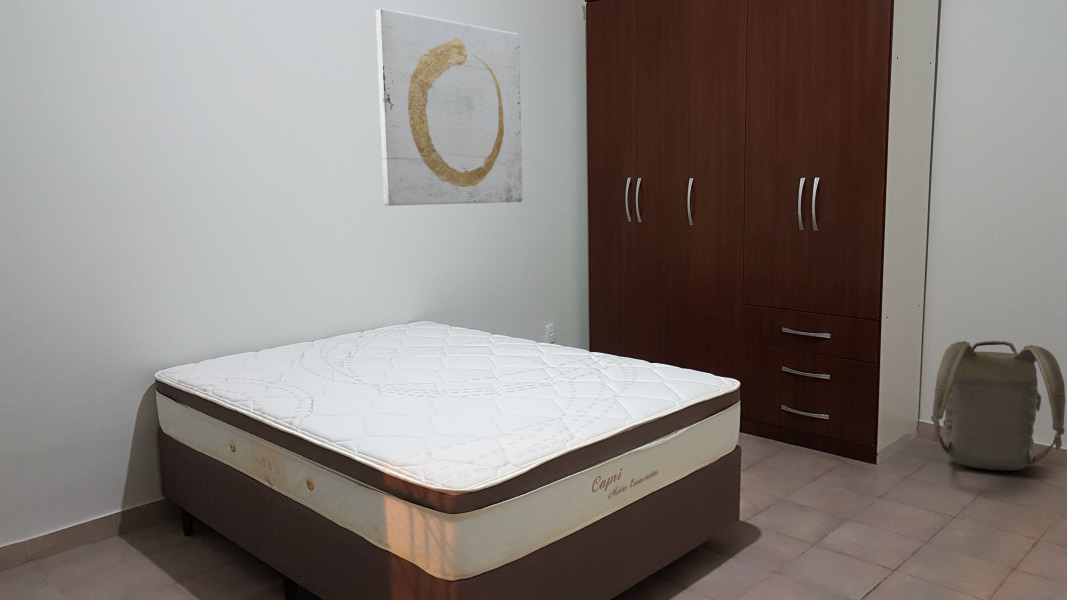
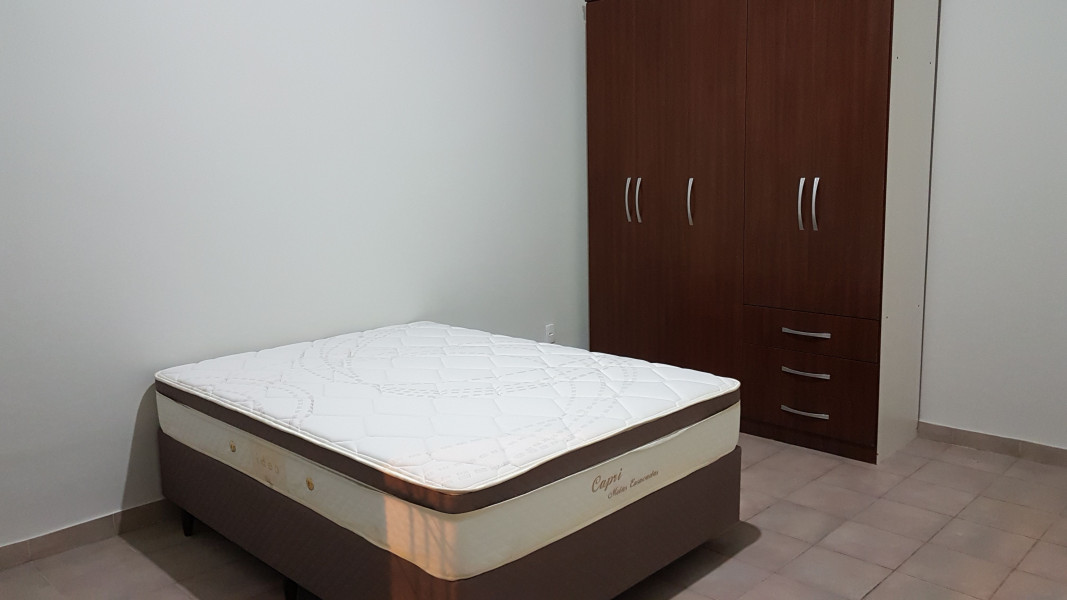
- backpack [930,340,1066,472]
- wall art [375,8,523,207]
